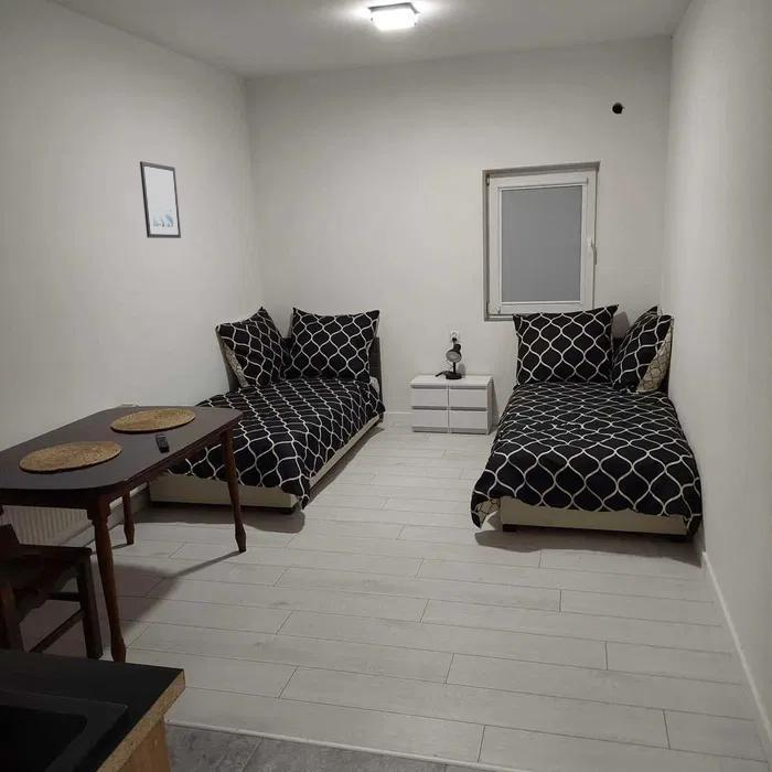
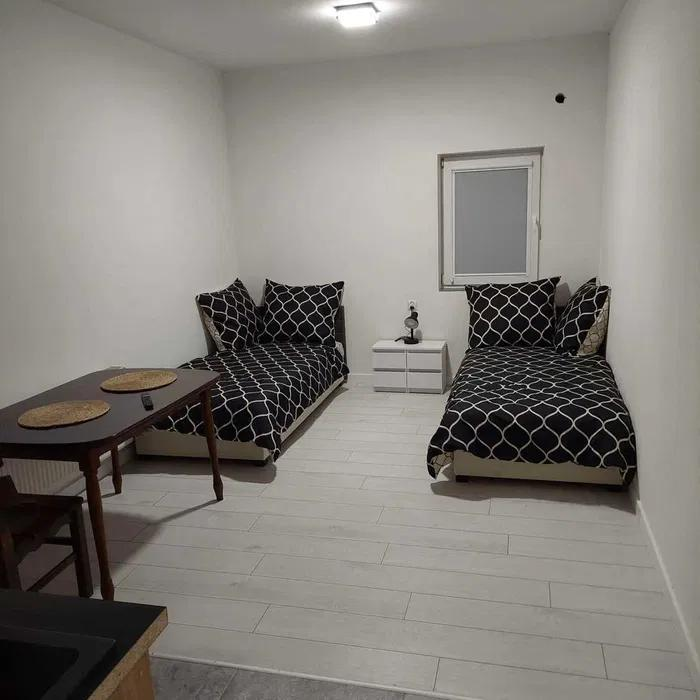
- wall art [139,160,182,239]
